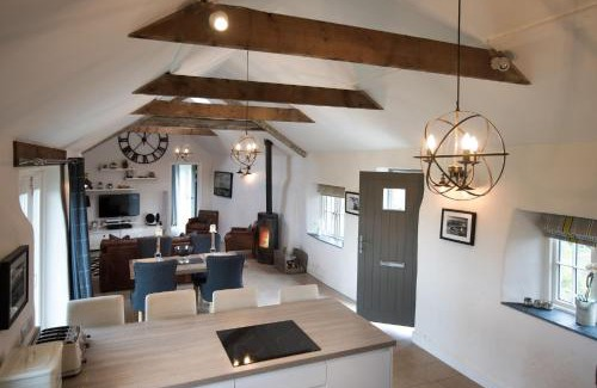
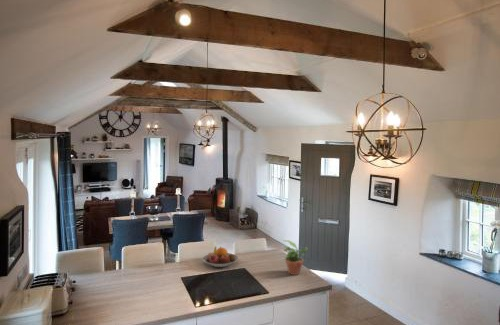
+ fruit bowl [202,245,239,268]
+ potted plant [283,239,309,276]
